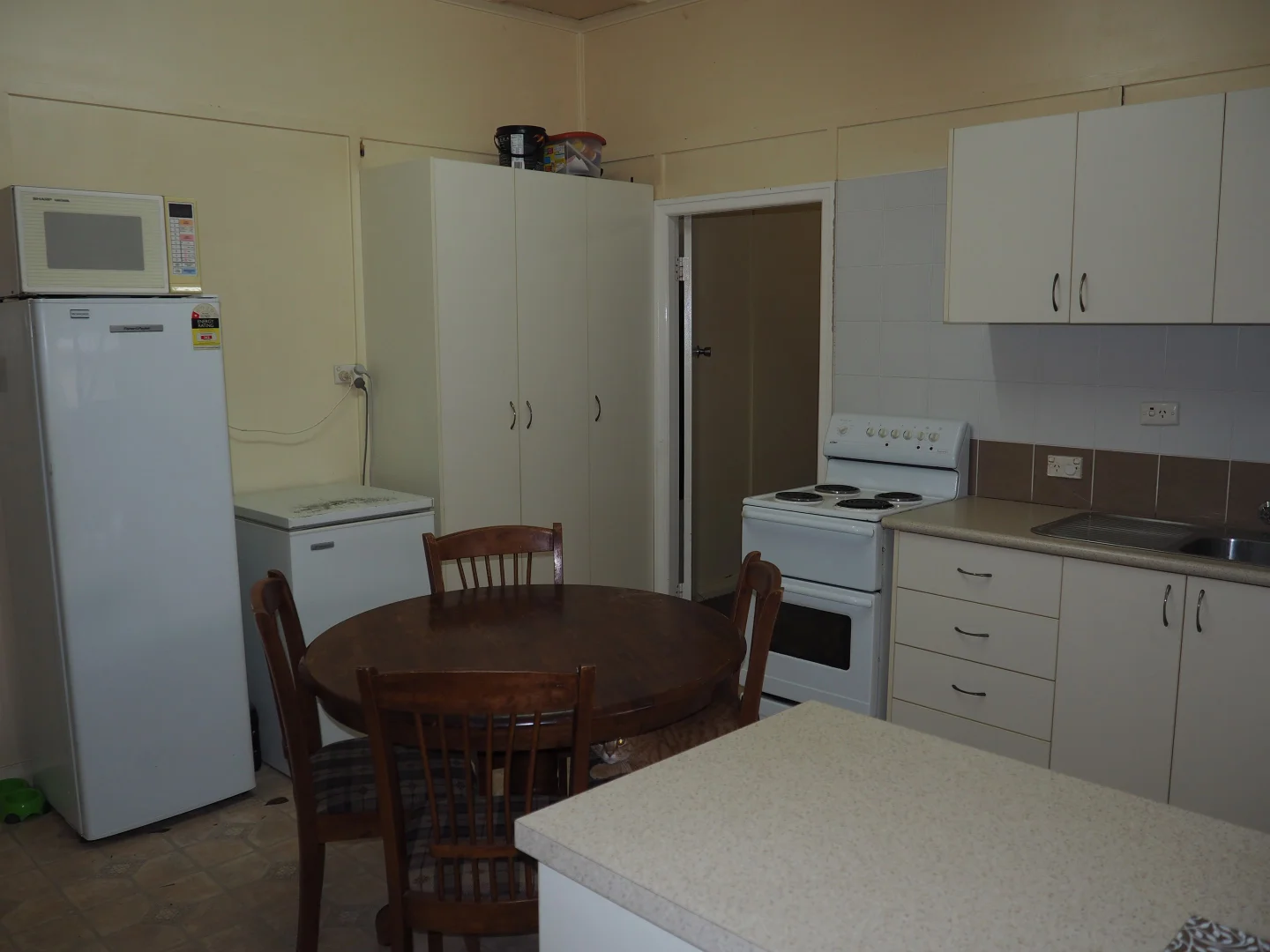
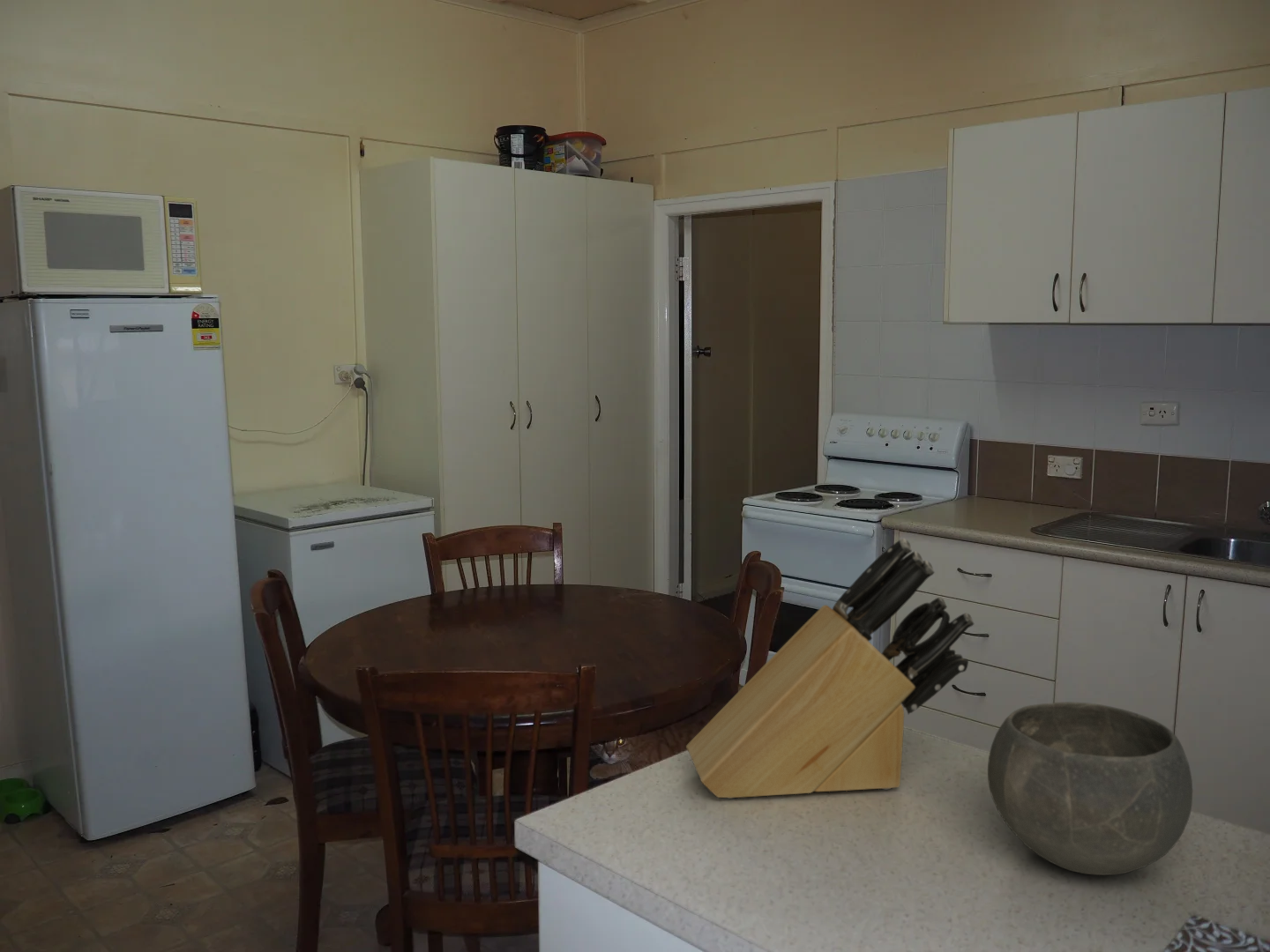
+ knife block [685,538,975,800]
+ bowl [987,701,1193,876]
